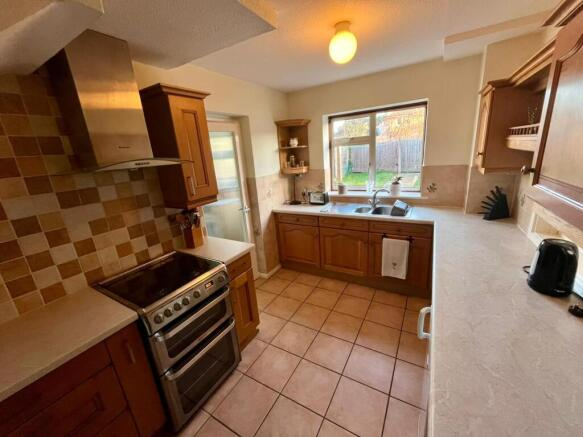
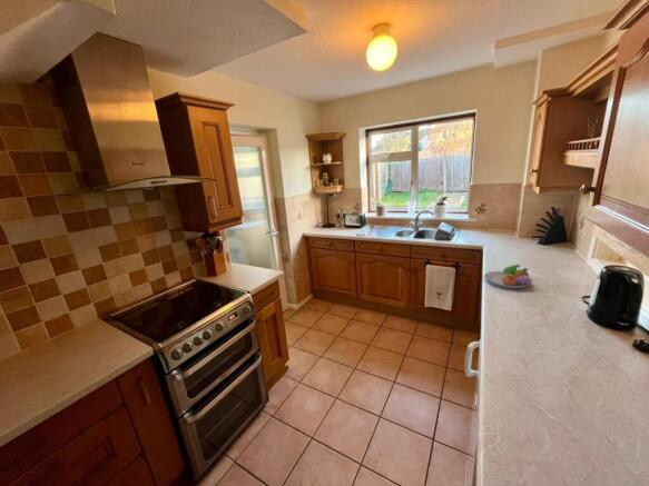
+ fruit bowl [483,264,533,289]
